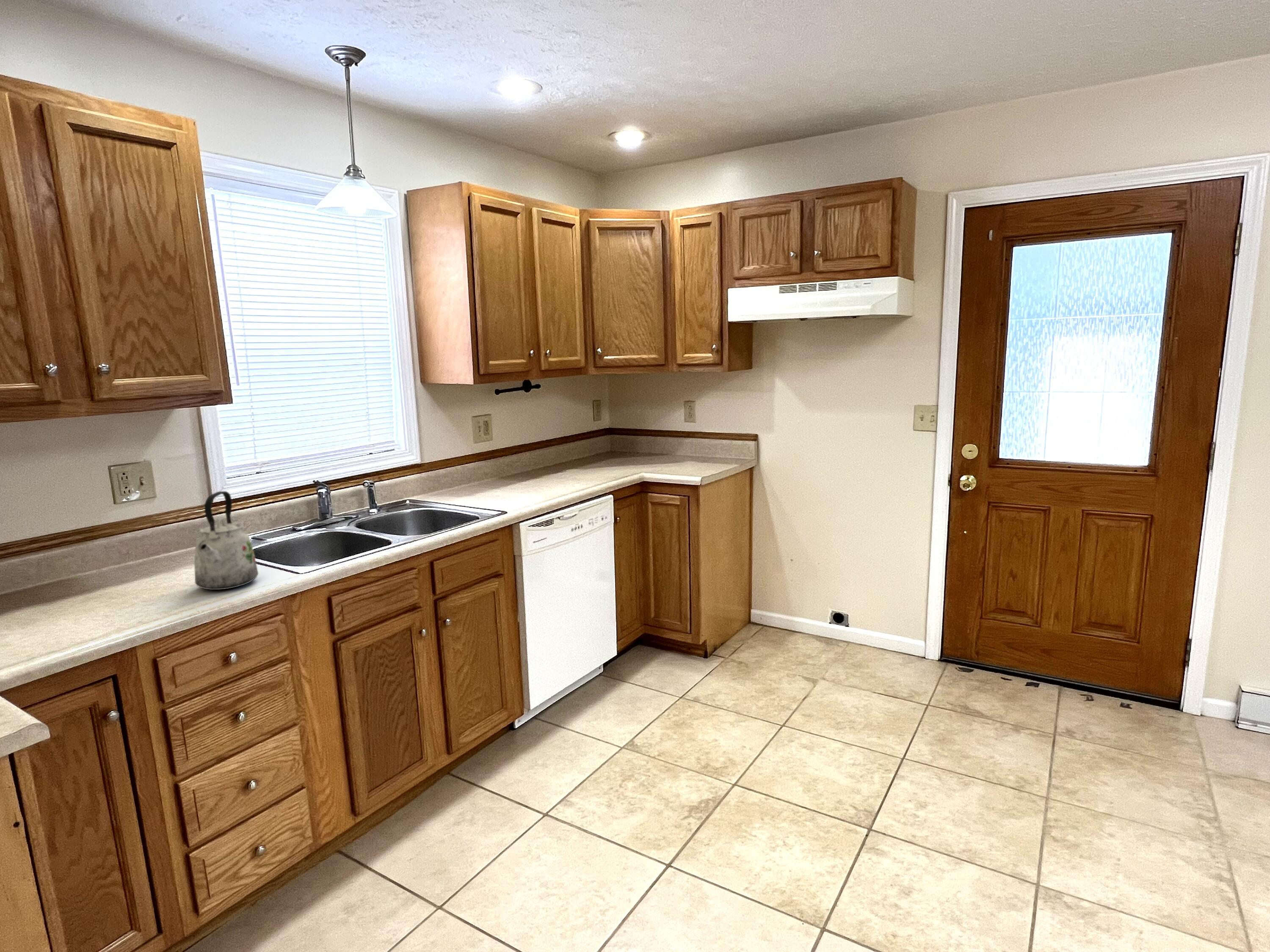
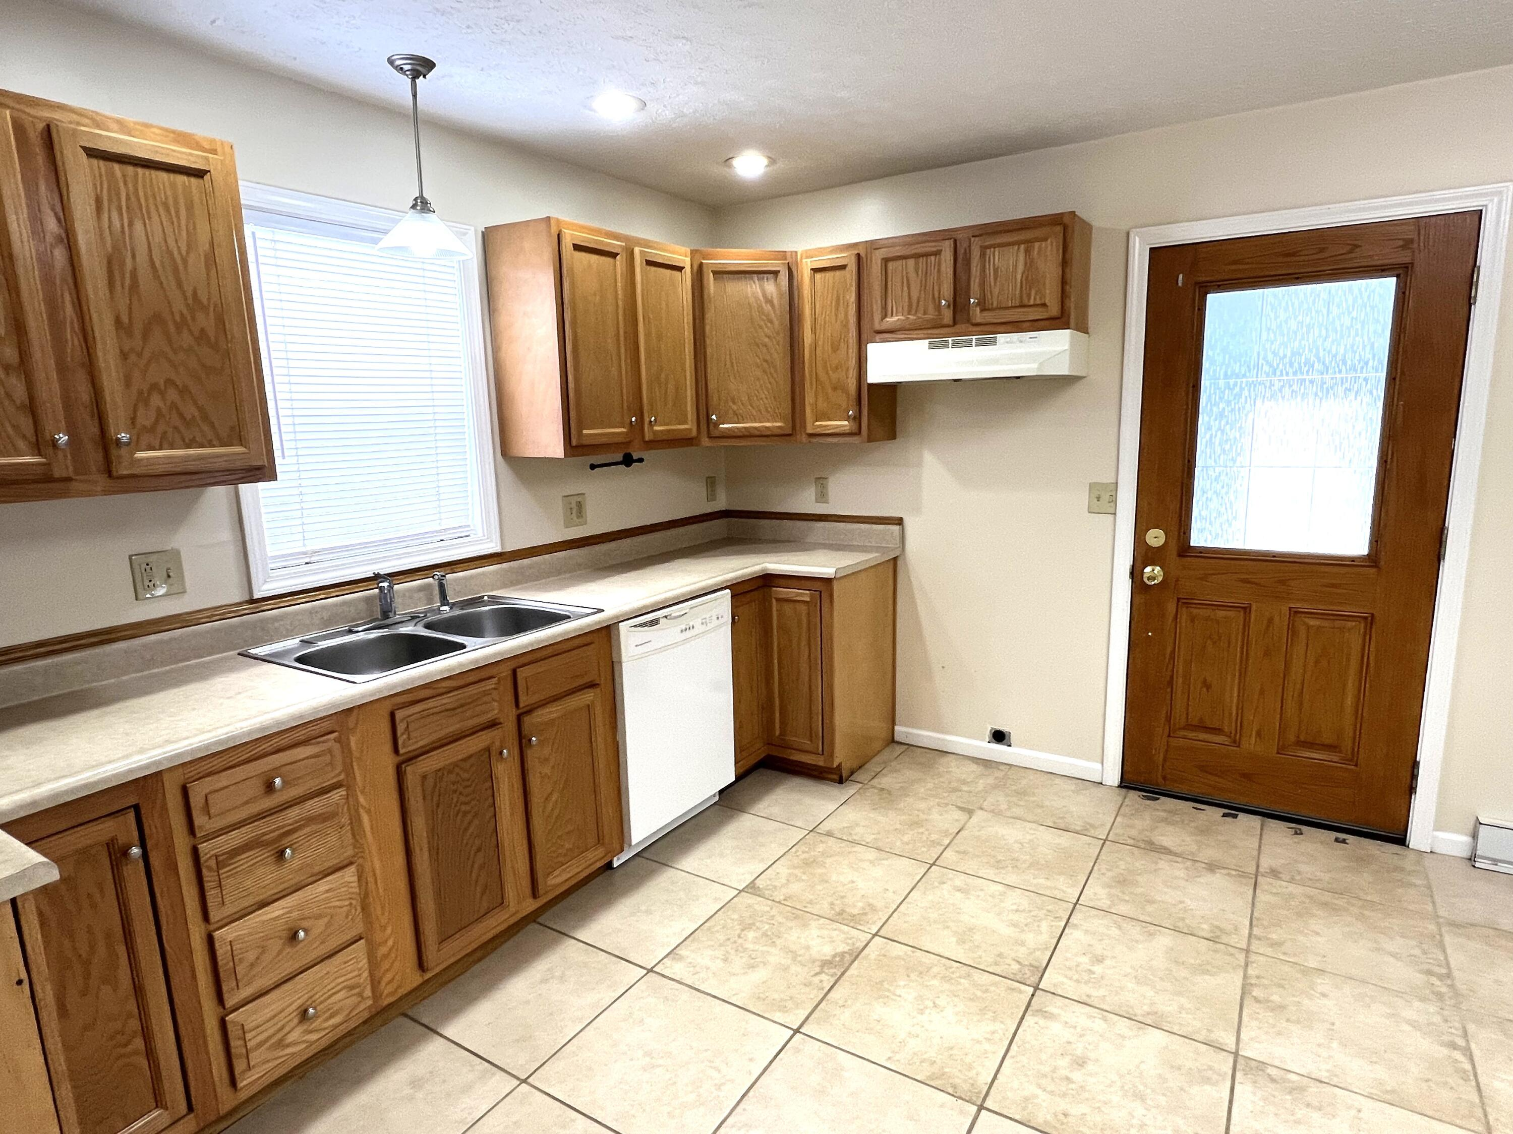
- kettle [194,491,259,590]
